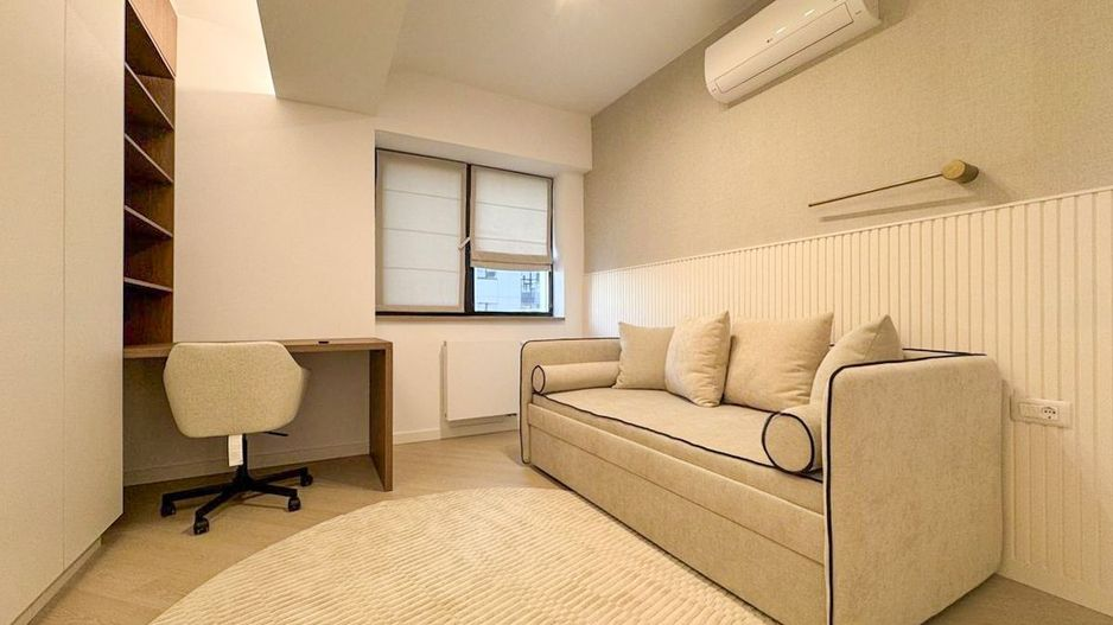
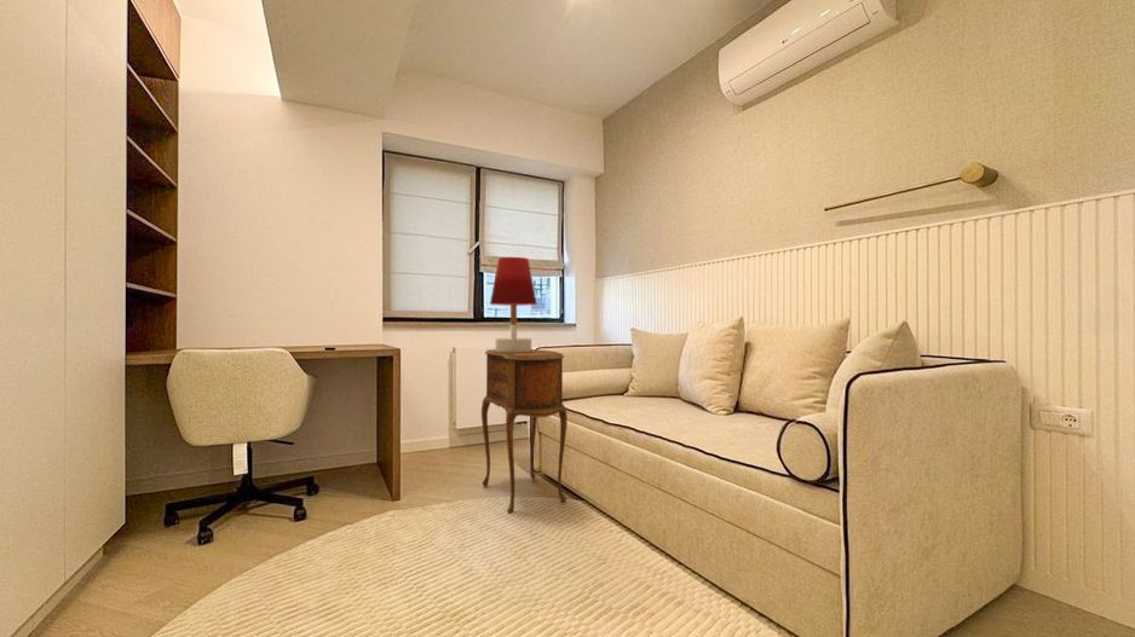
+ table lamp [489,256,538,353]
+ side table [480,348,569,514]
